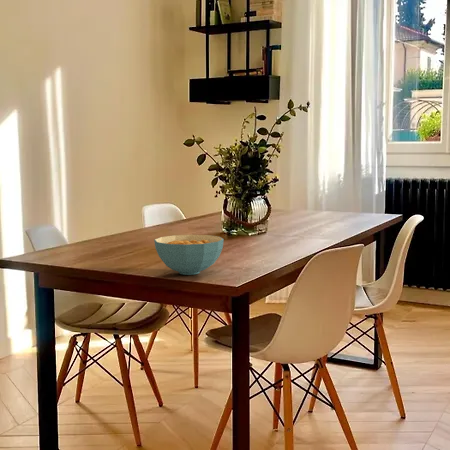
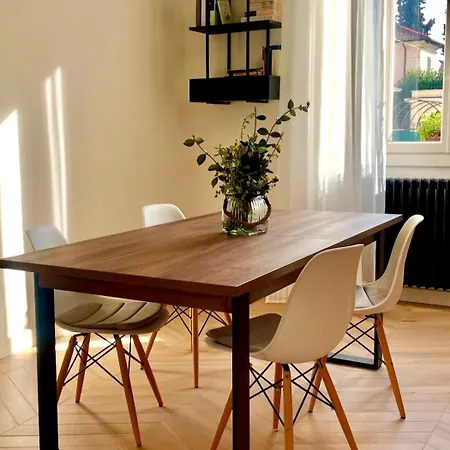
- cereal bowl [153,234,225,276]
